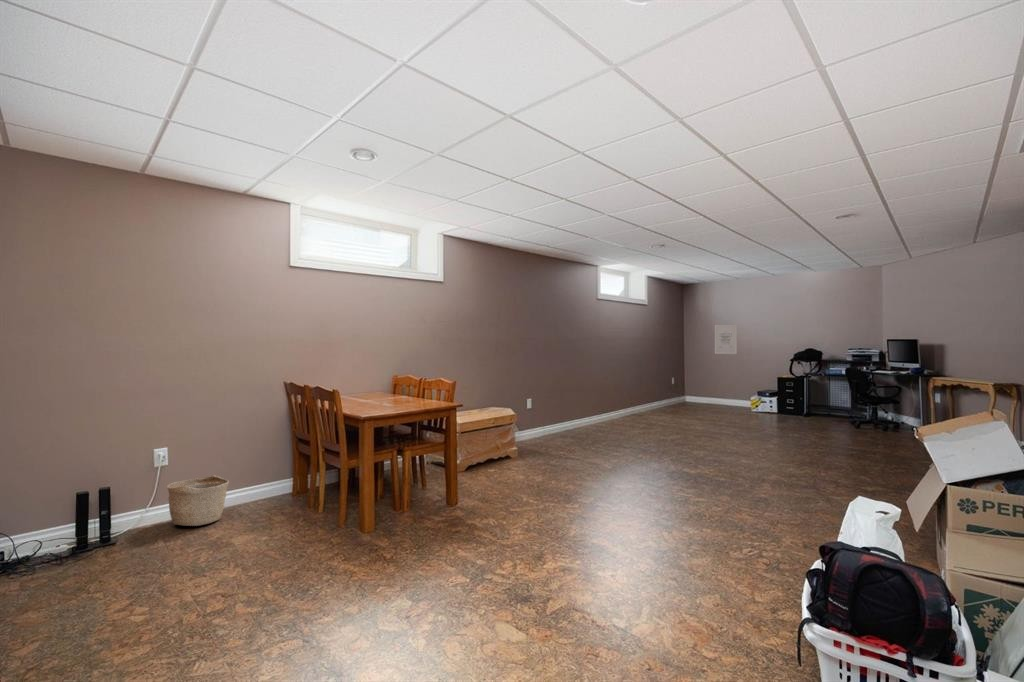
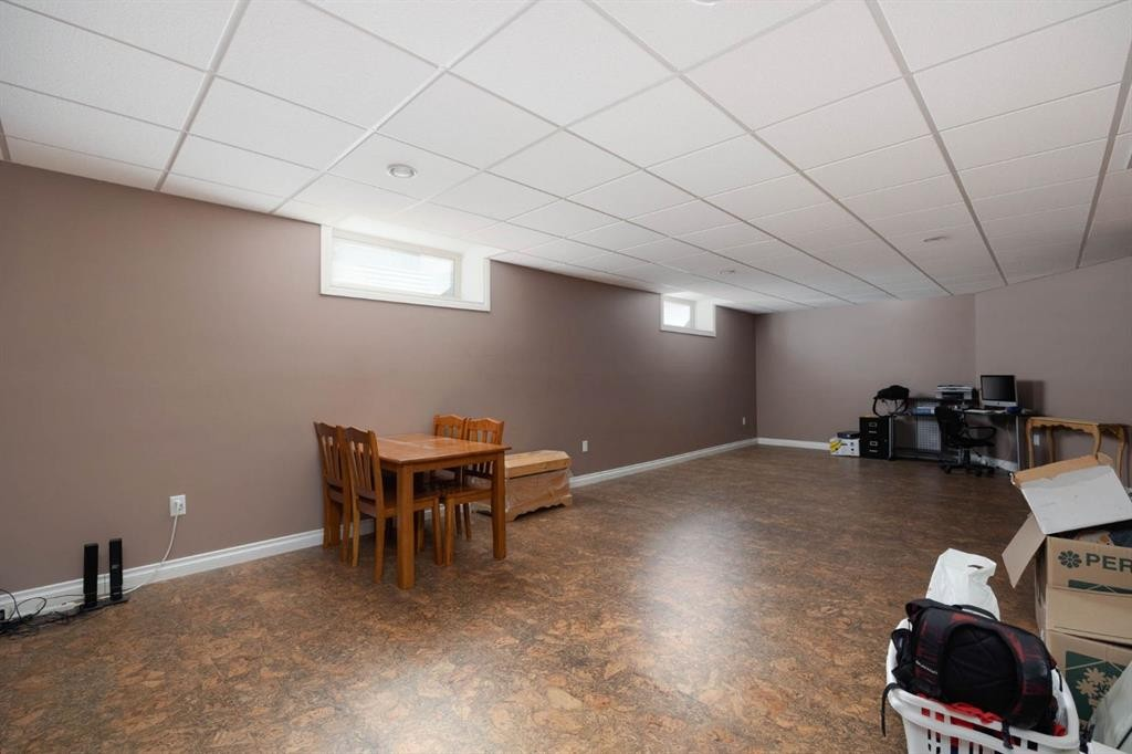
- wall art [714,323,738,355]
- basket [166,474,230,527]
